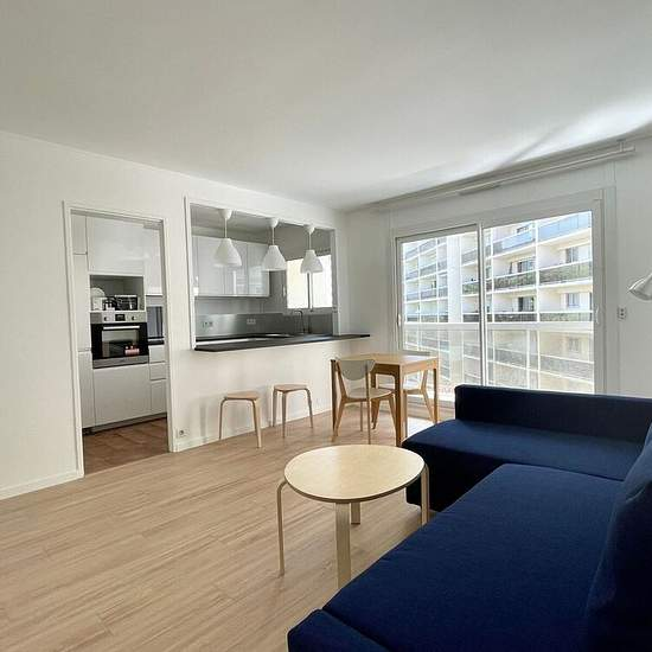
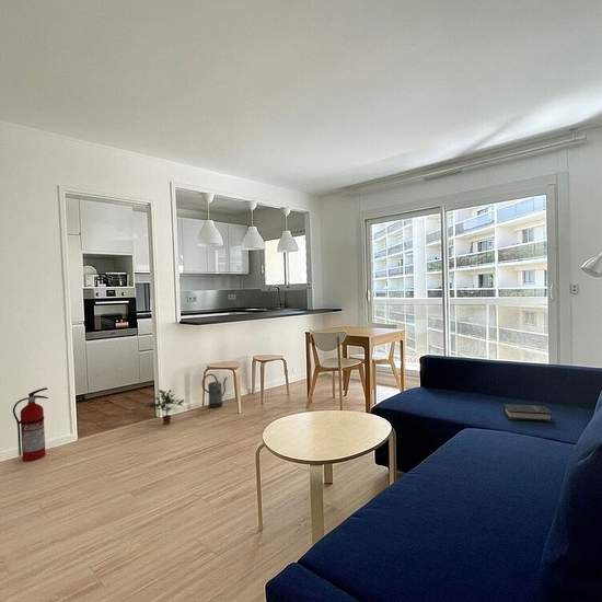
+ fire extinguisher [12,386,49,462]
+ potted plant [143,389,185,426]
+ hardback book [502,403,554,424]
+ watering can [200,373,229,409]
